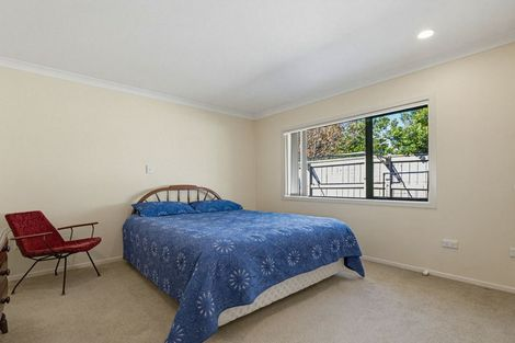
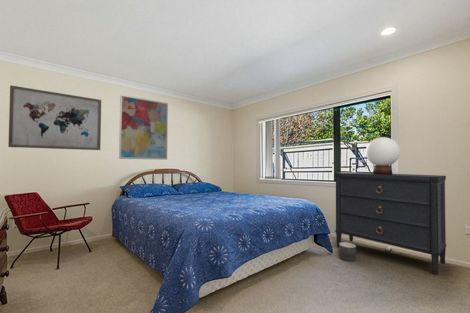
+ wall art [118,94,169,161]
+ wall art [7,84,102,151]
+ dresser [334,171,447,276]
+ planter [338,241,357,262]
+ table lamp [365,136,401,175]
